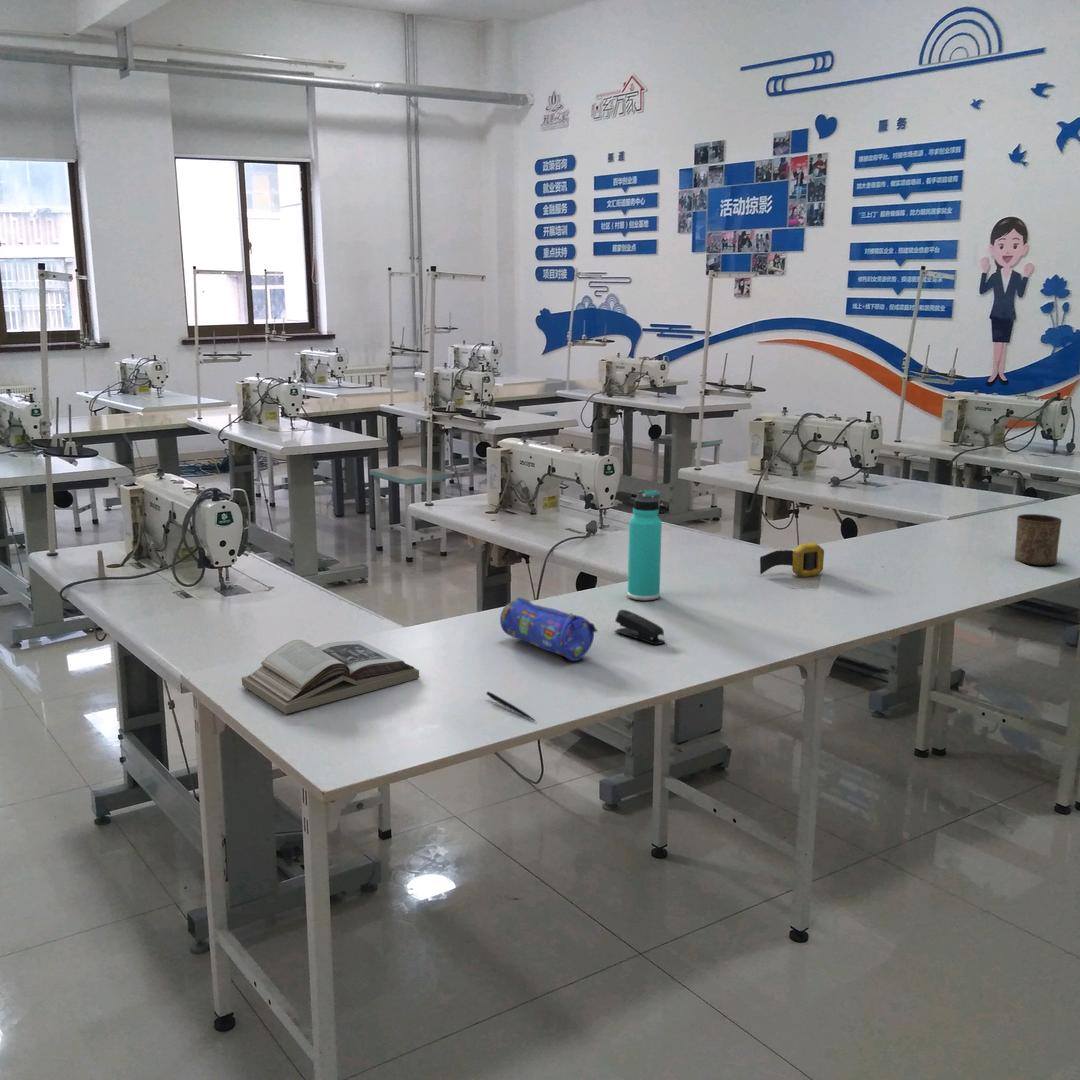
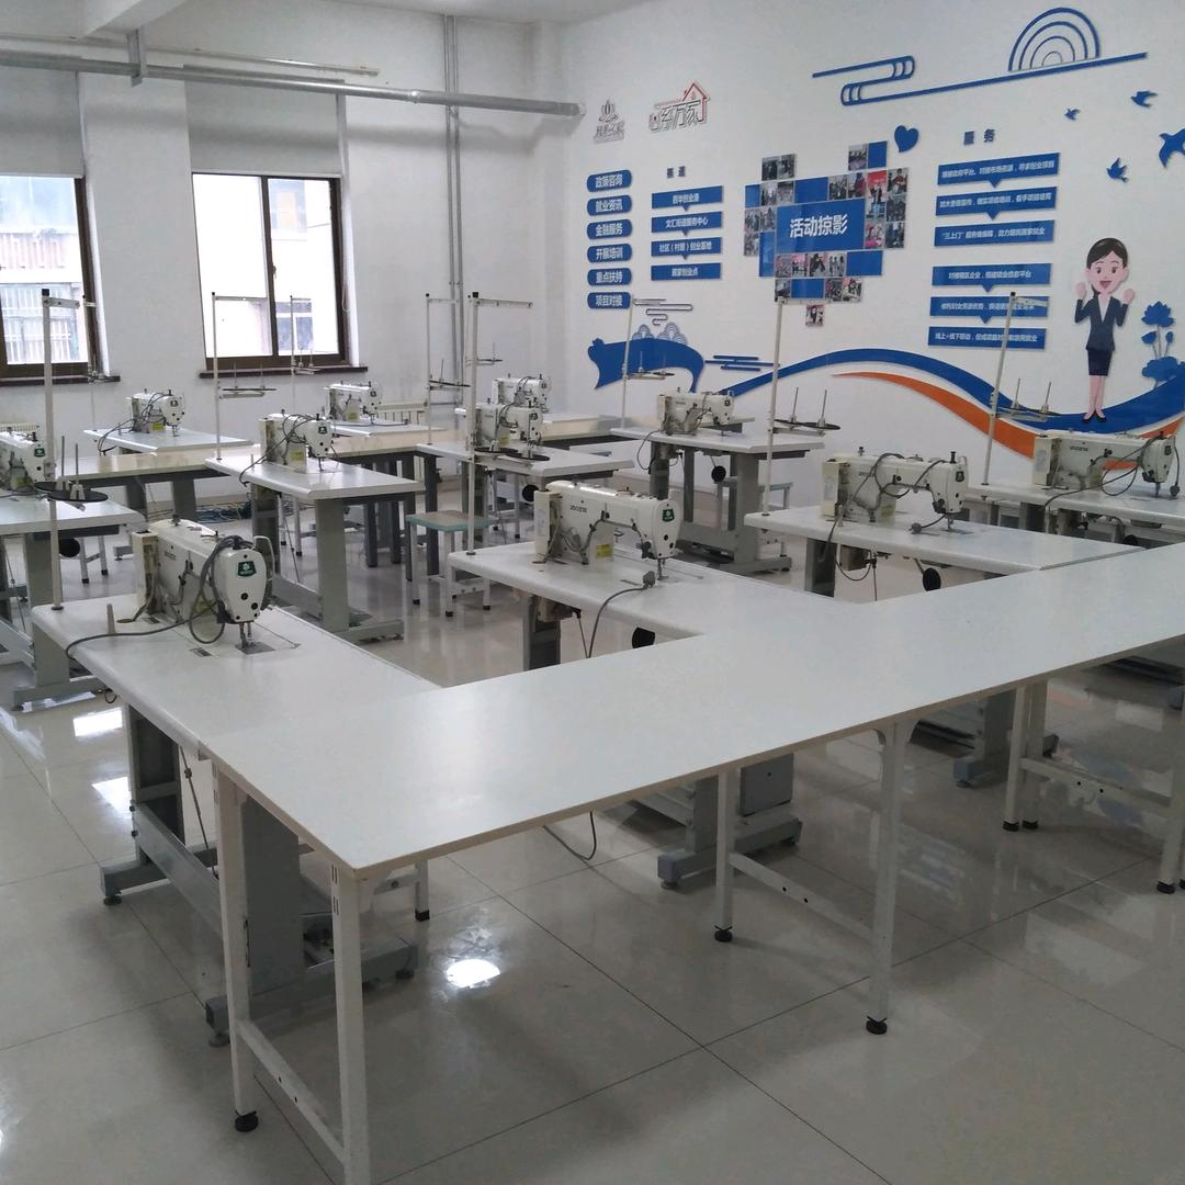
- stapler [614,609,666,645]
- cup [1014,513,1063,566]
- thermos bottle [627,489,663,601]
- wristwatch [759,542,825,590]
- pencil case [499,597,598,662]
- book [241,639,420,715]
- pen [485,691,536,722]
